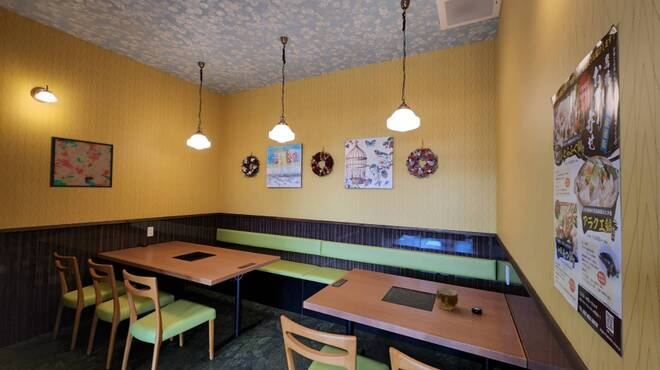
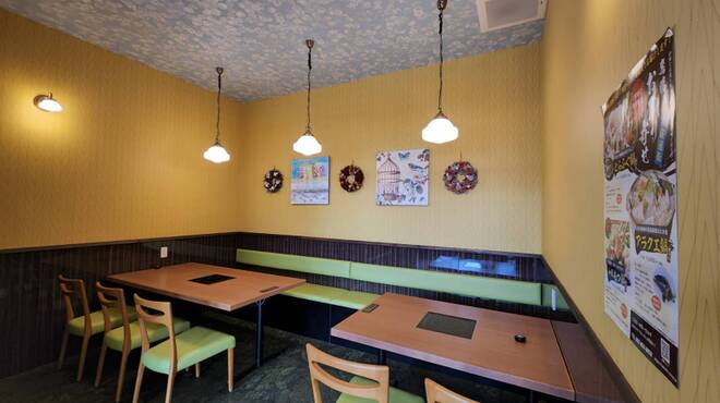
- wall art [49,136,114,189]
- cup [435,287,459,311]
